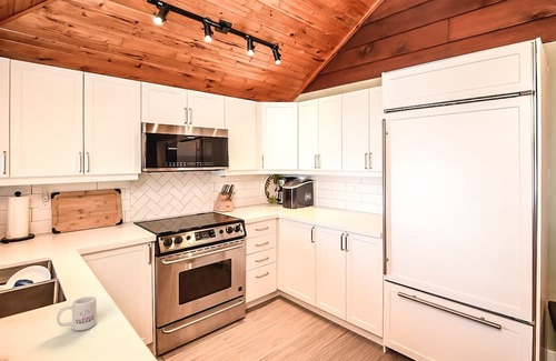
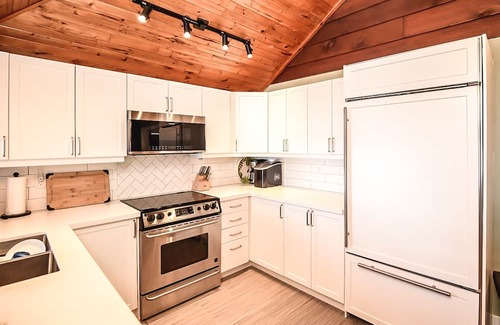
- mug [56,295,98,332]
